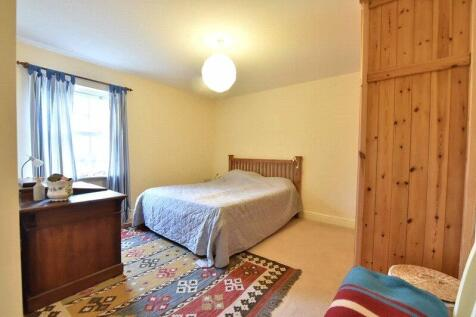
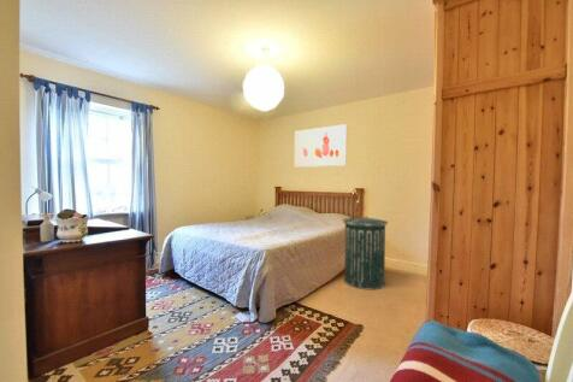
+ trash can [342,216,389,290]
+ wall art [294,123,348,169]
